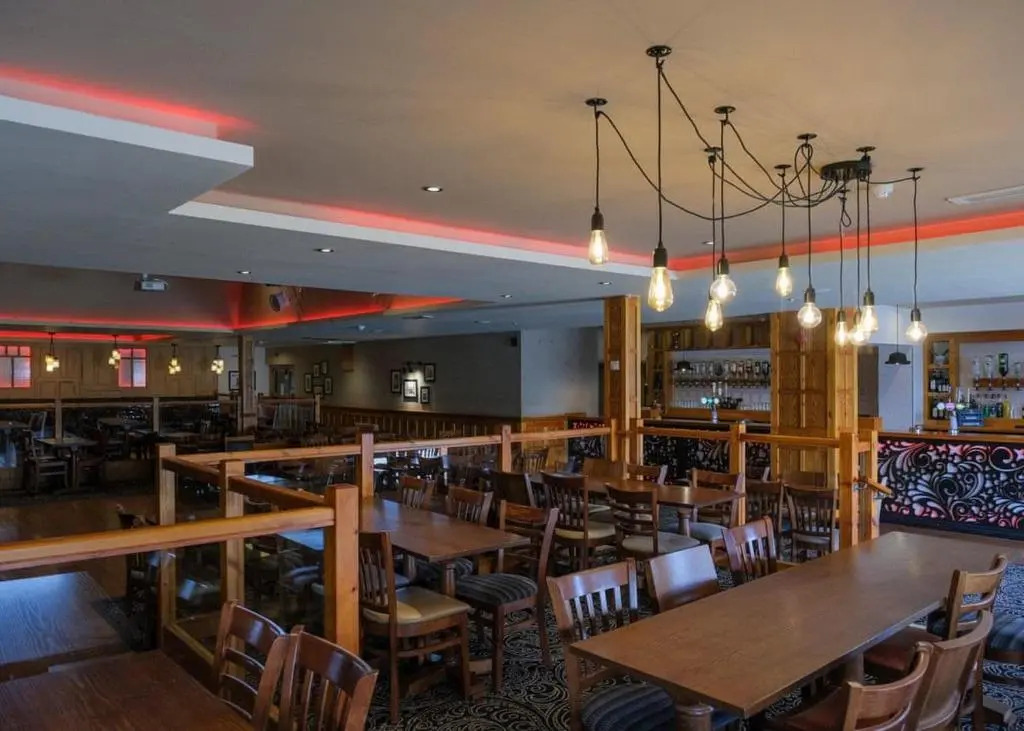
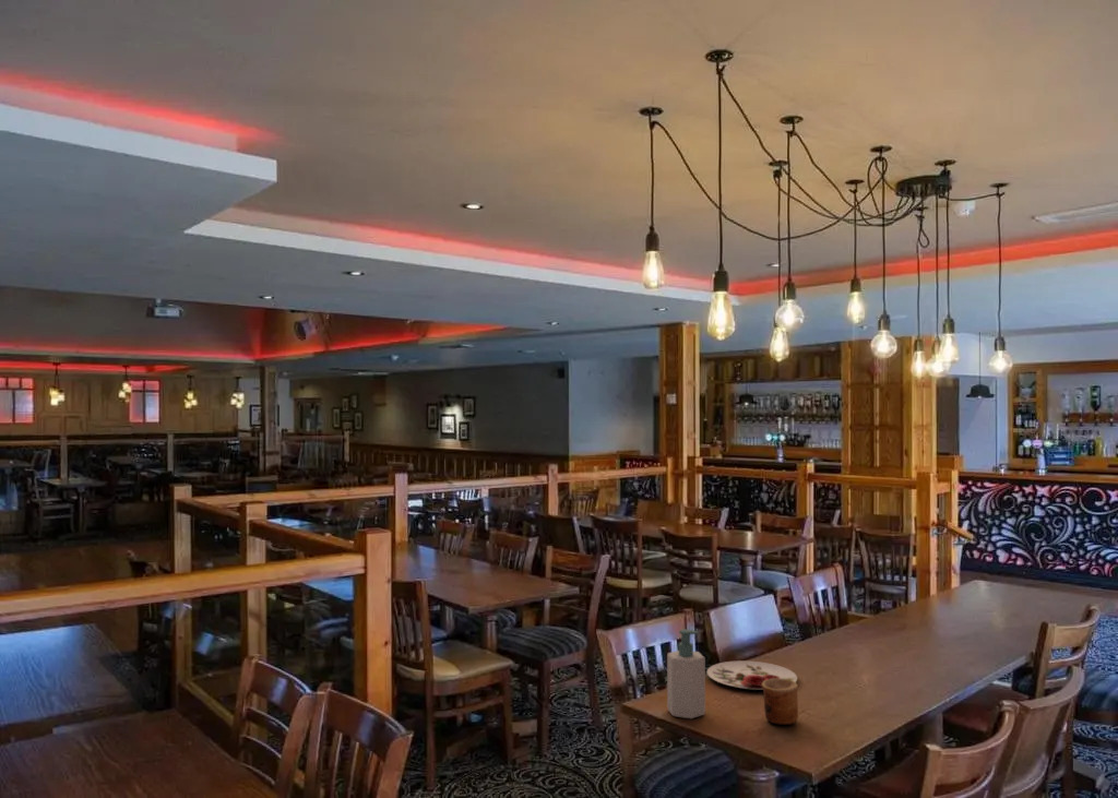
+ soap bottle [666,628,706,719]
+ plate [706,659,798,691]
+ cup [762,679,799,726]
